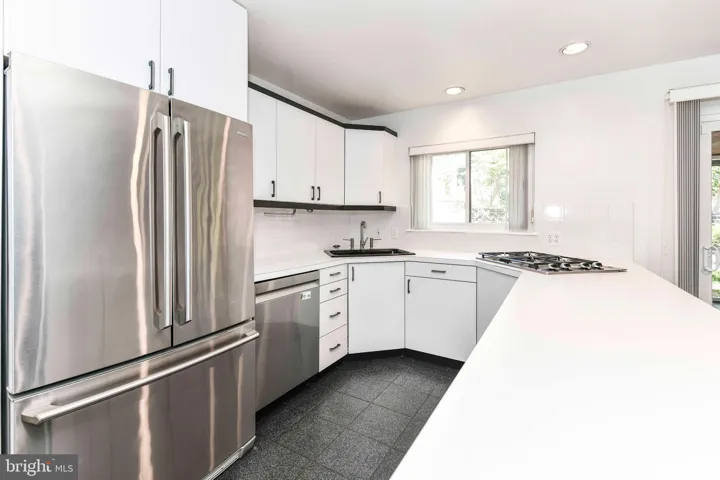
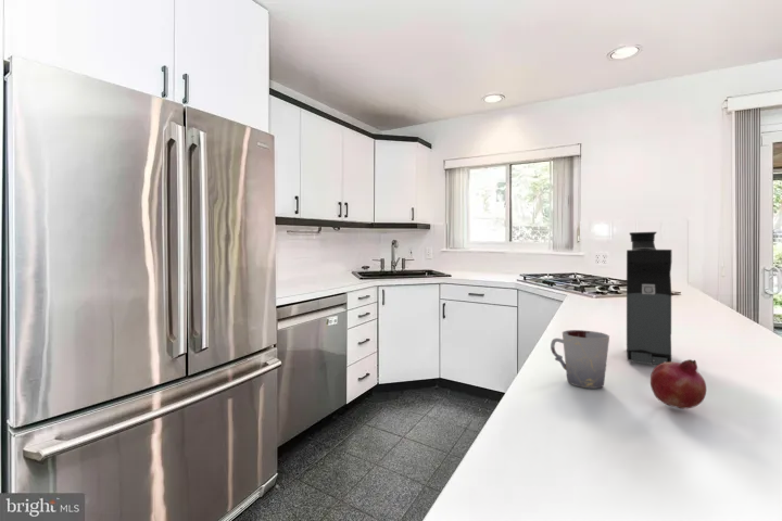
+ coffee maker [626,231,672,366]
+ fruit [649,358,707,410]
+ cup [550,329,610,390]
